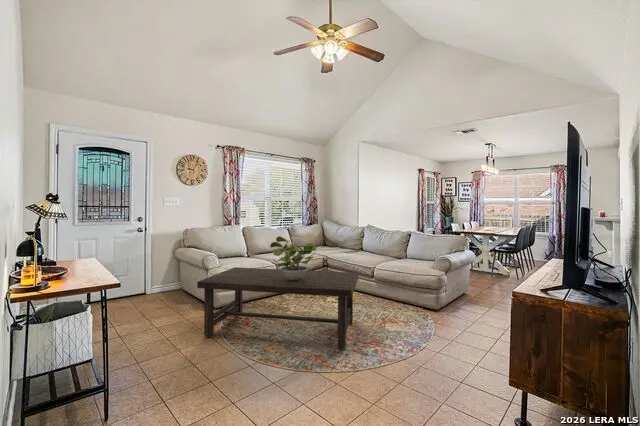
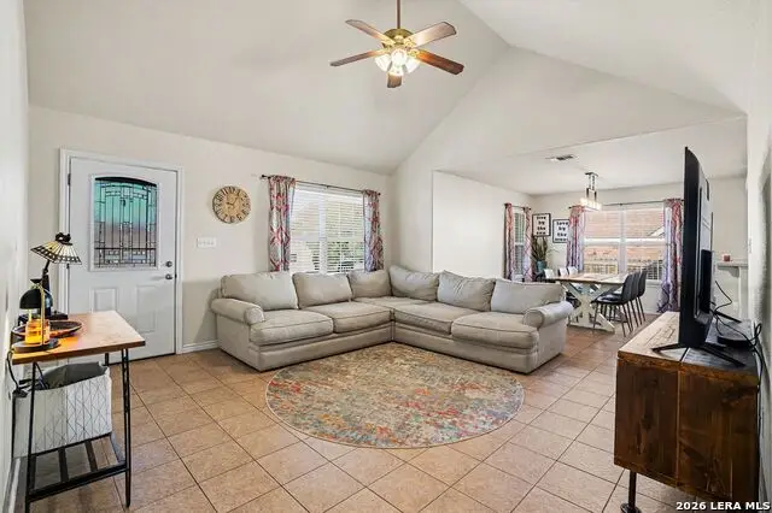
- potted plant [269,235,317,280]
- coffee table [196,266,360,351]
